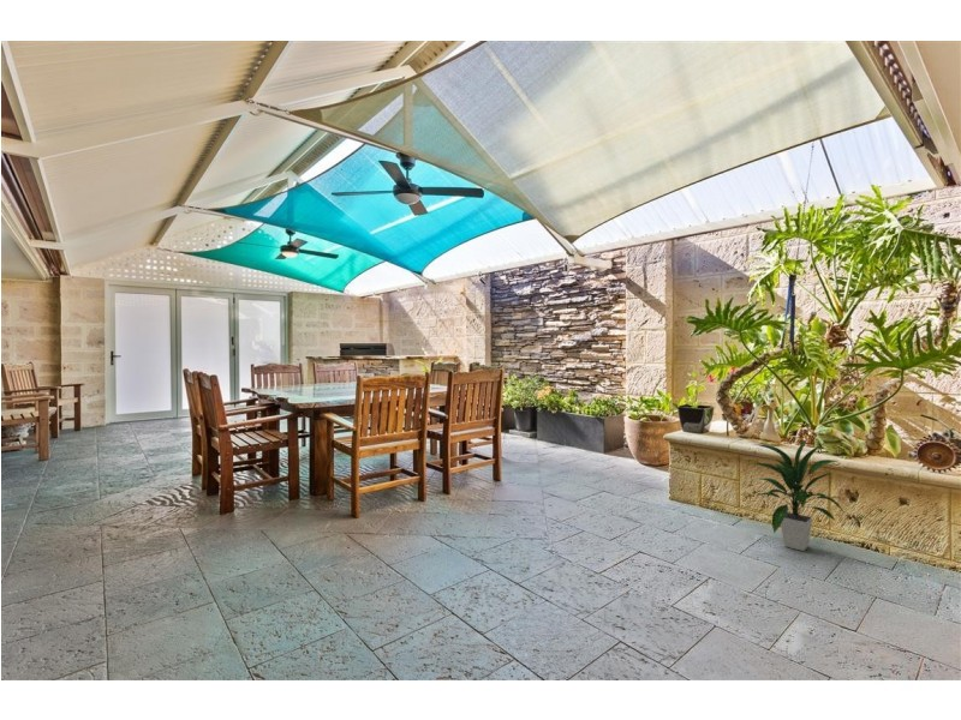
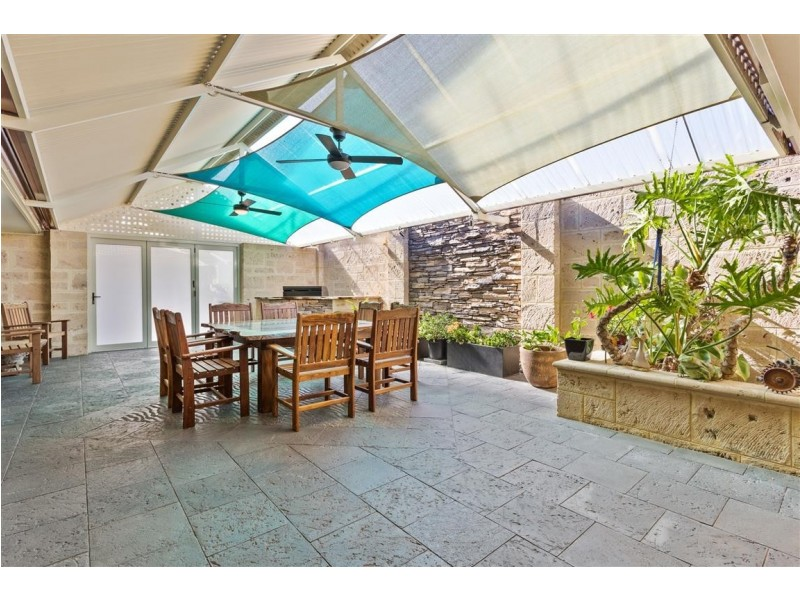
- indoor plant [747,438,848,552]
